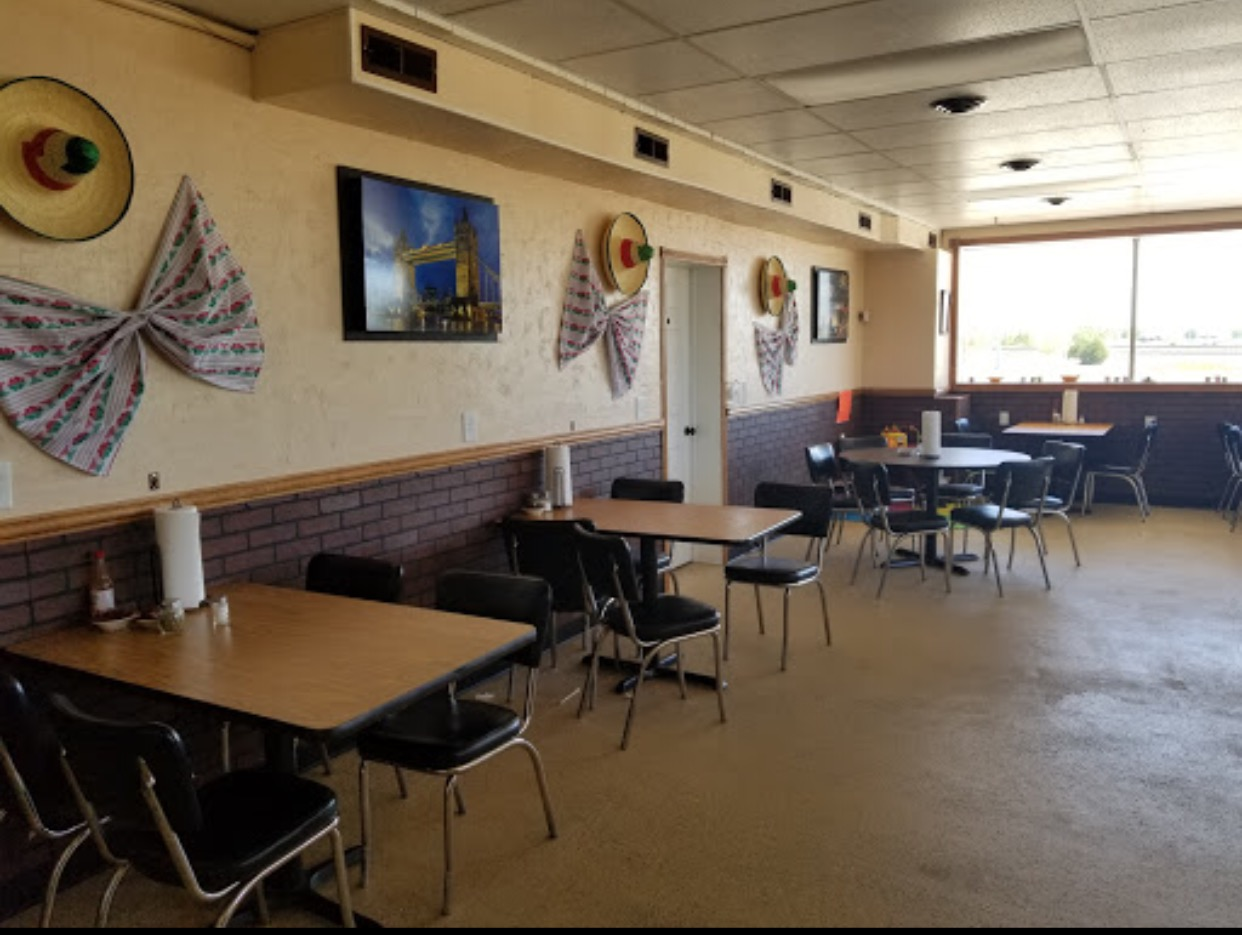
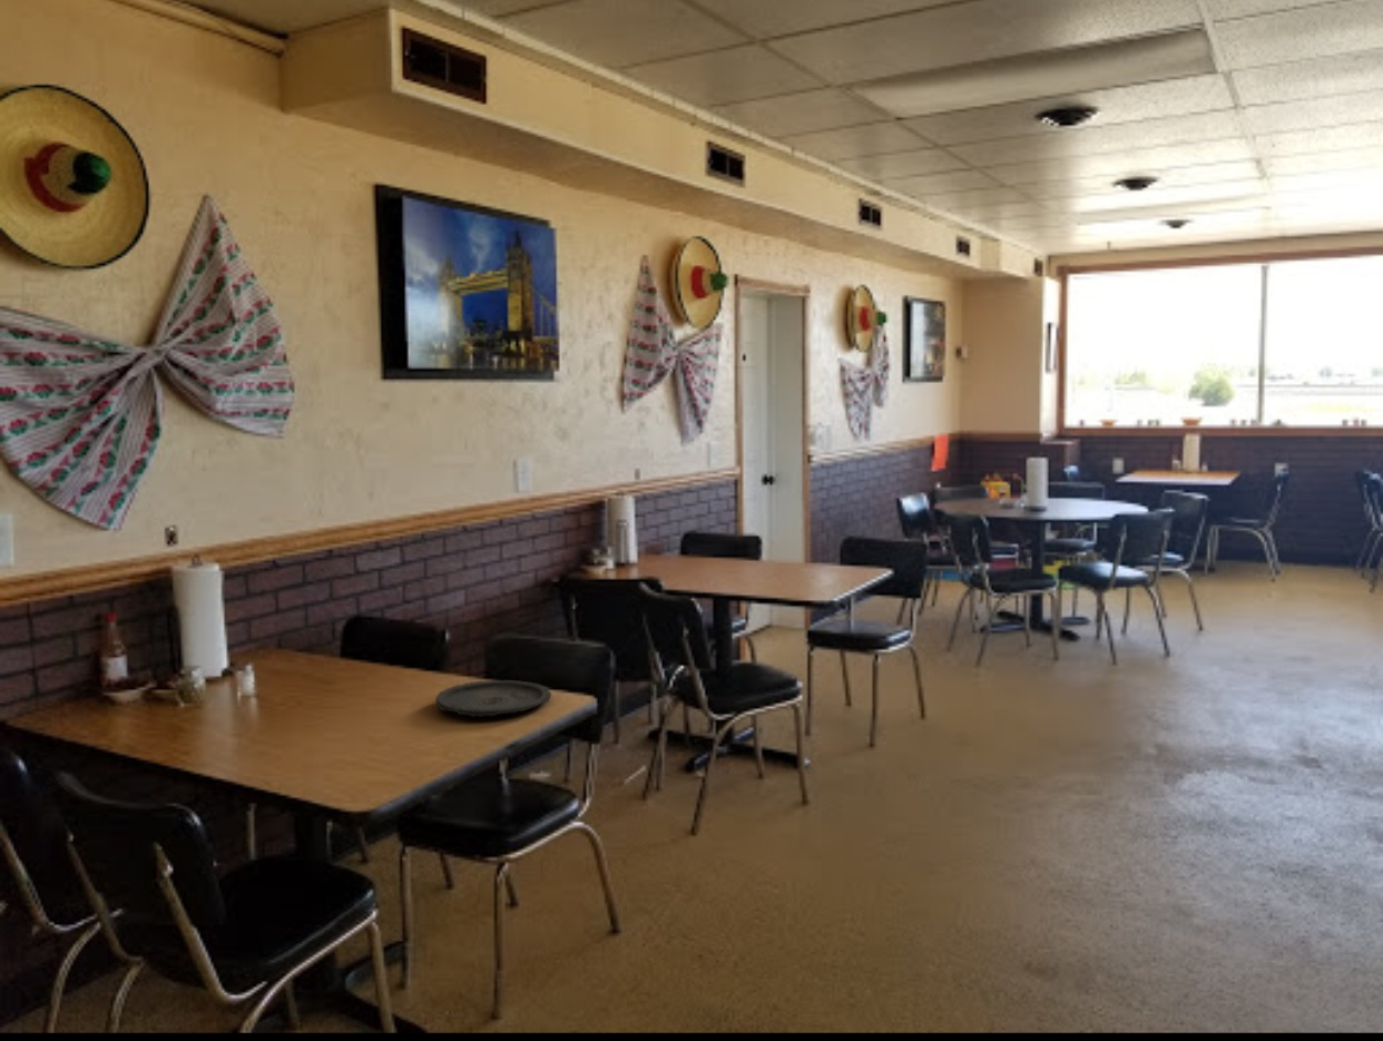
+ plate [434,679,552,718]
